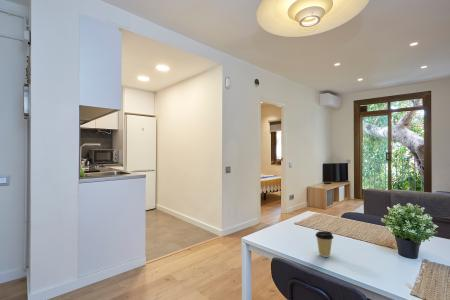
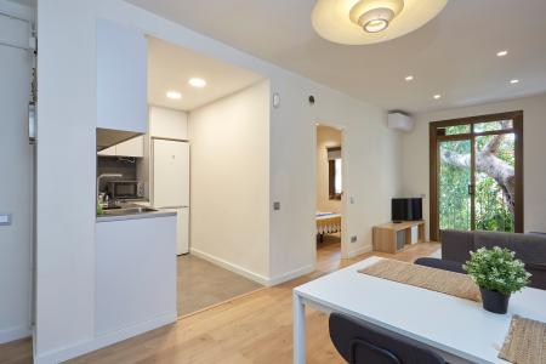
- coffee cup [314,230,335,258]
